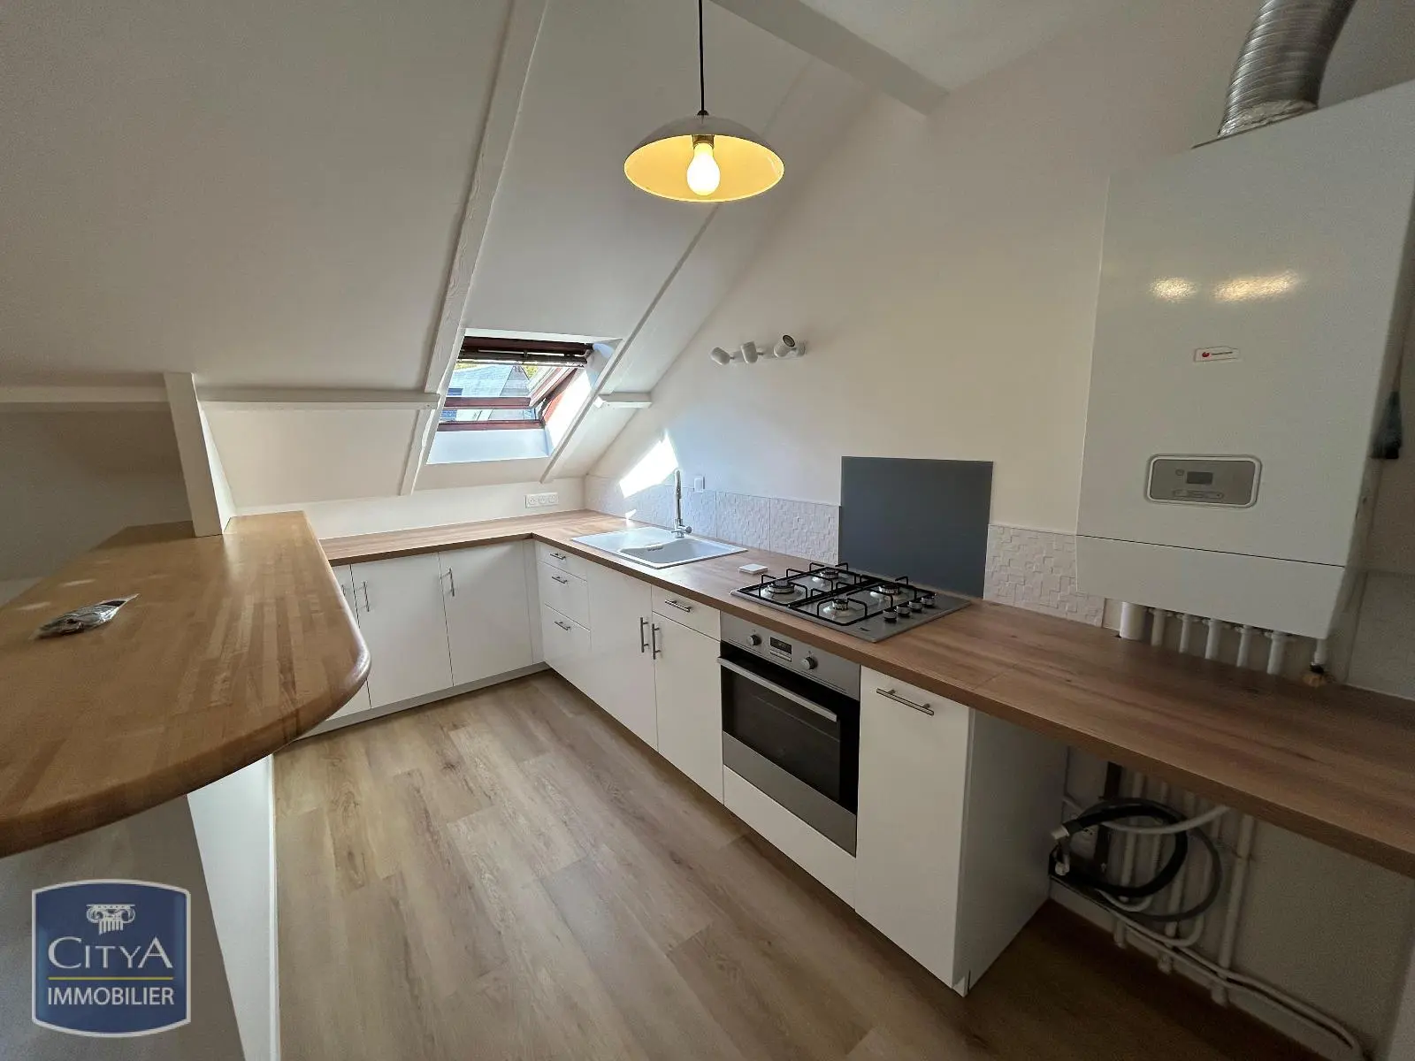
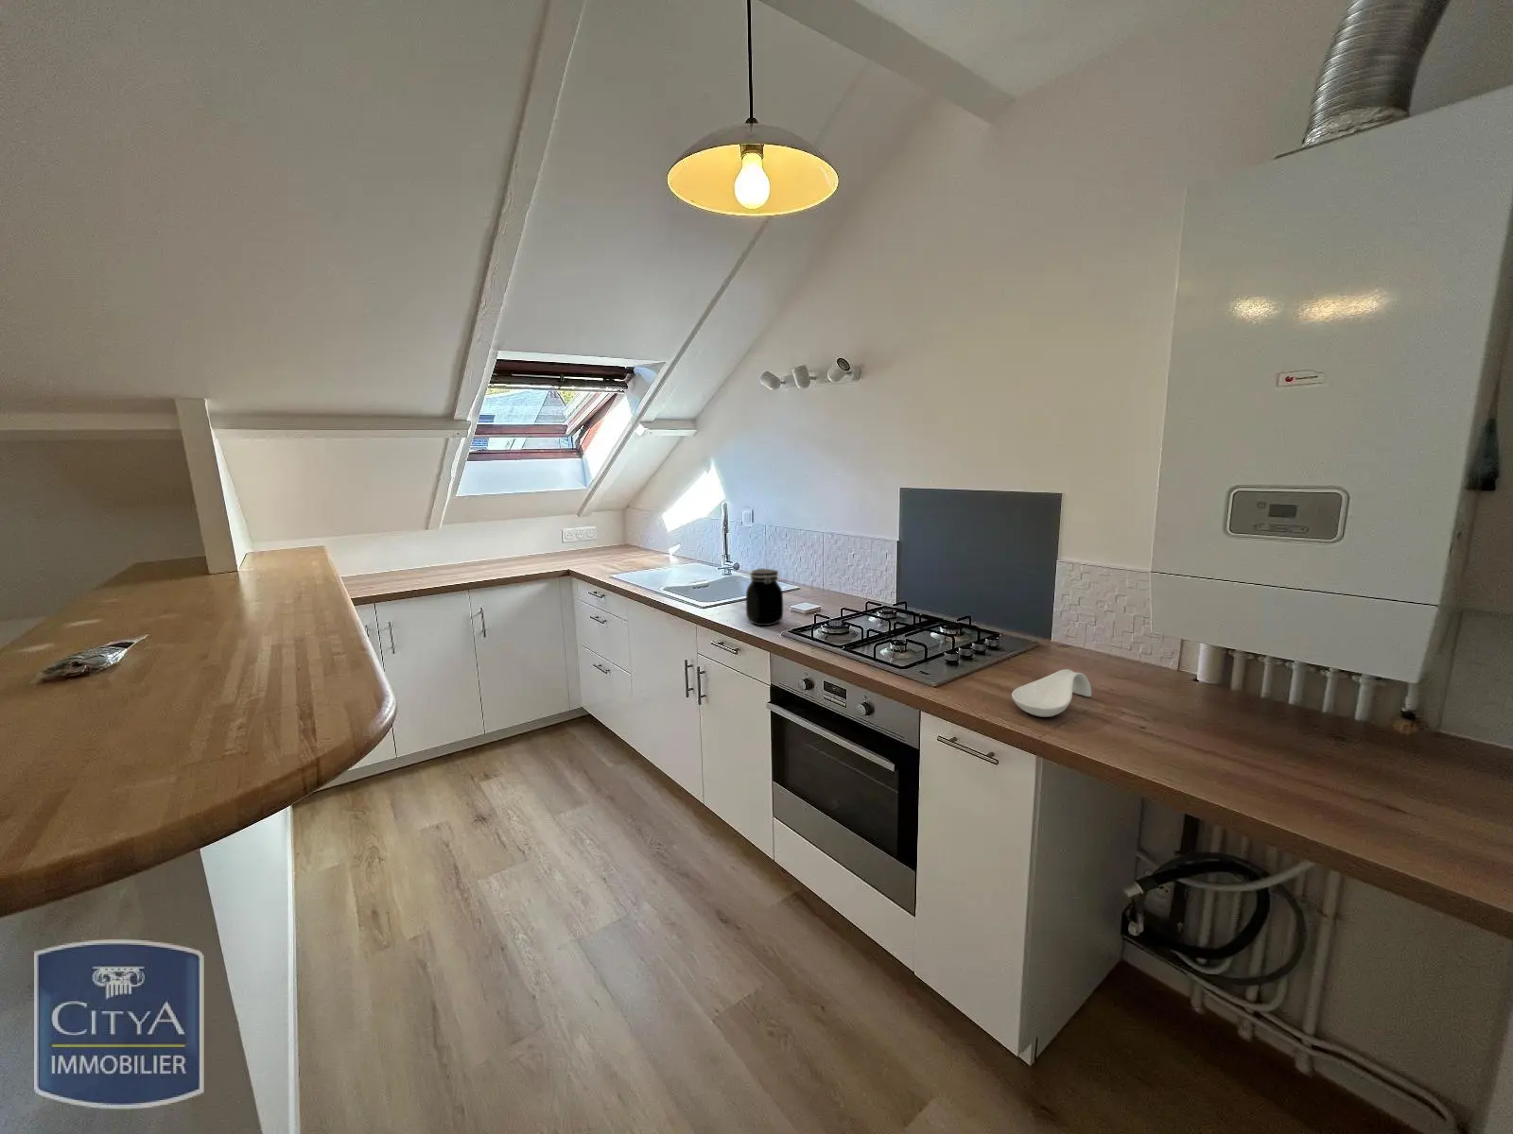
+ jar [745,568,784,627]
+ spoon rest [1011,668,1092,718]
